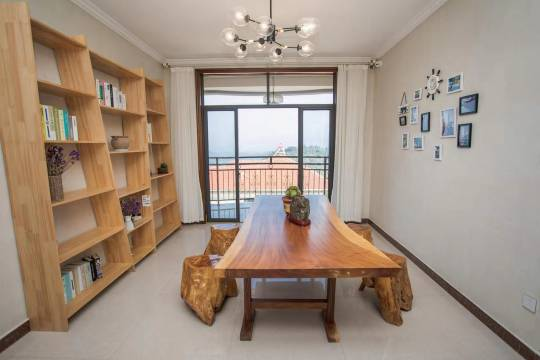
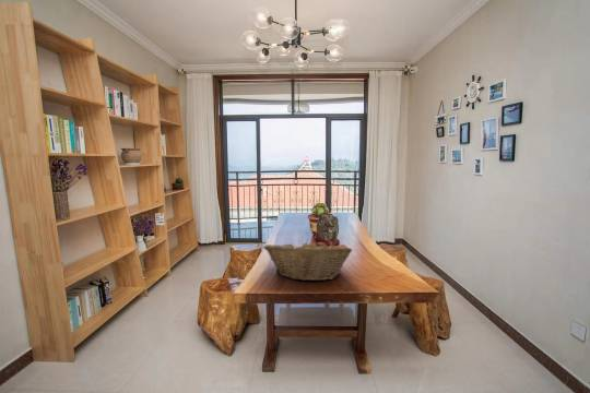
+ fruit basket [262,238,353,282]
